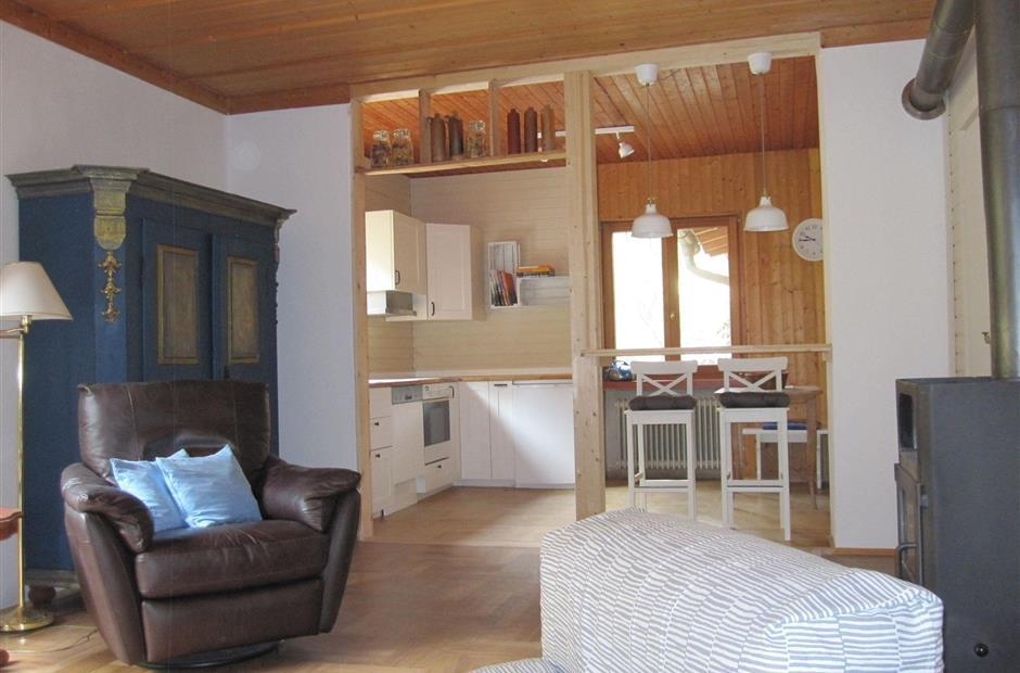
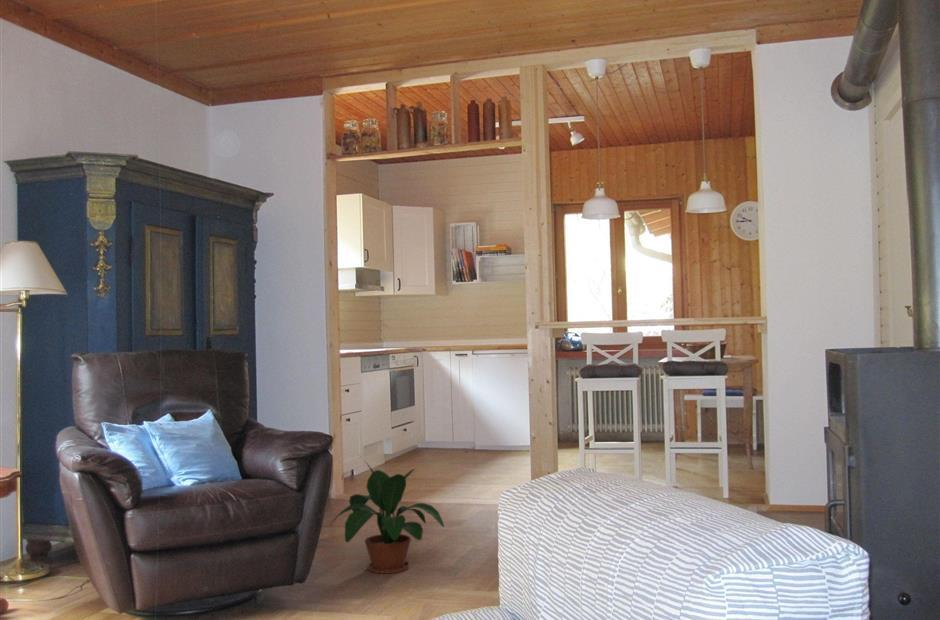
+ potted plant [329,454,445,575]
